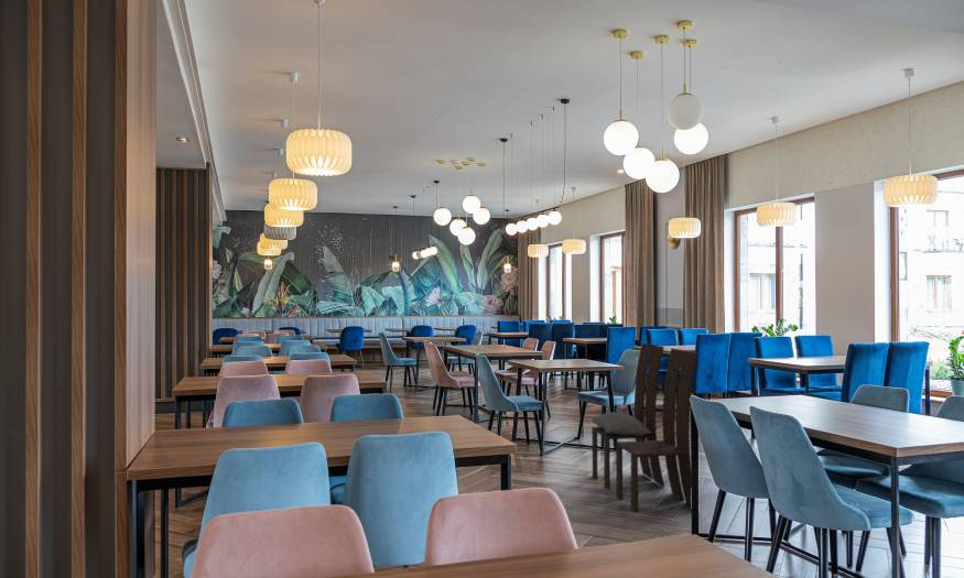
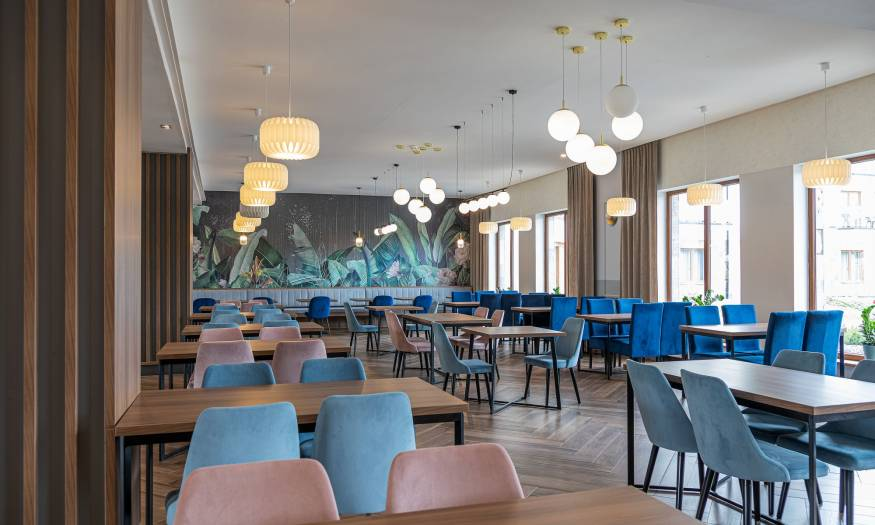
- dining chair [591,341,700,514]
